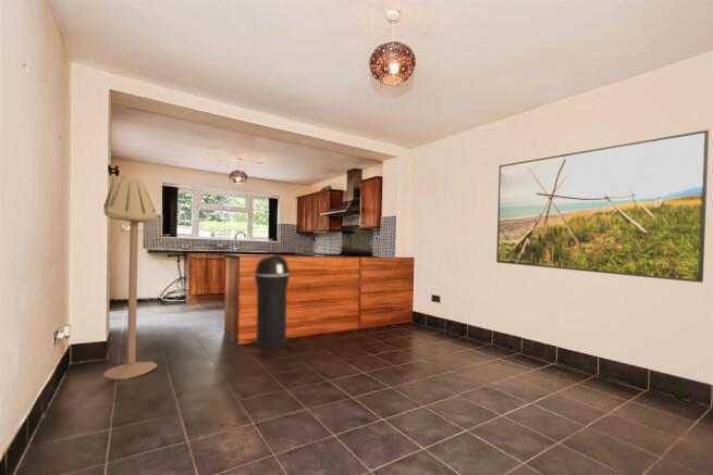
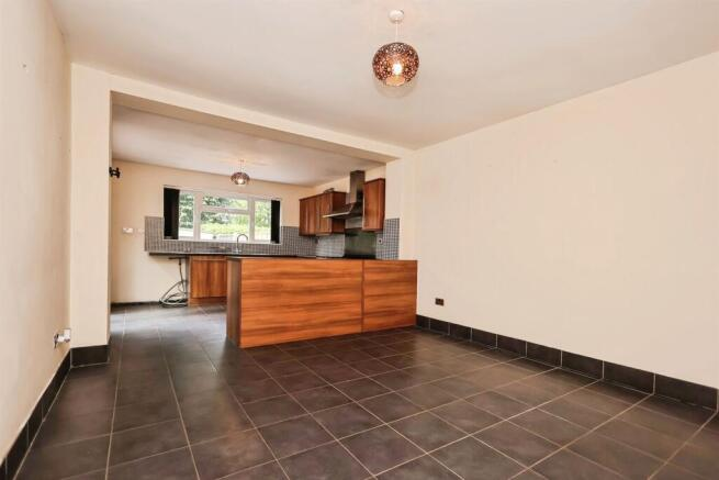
- trash can [254,253,291,349]
- floor lamp [102,173,159,380]
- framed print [495,129,710,284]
